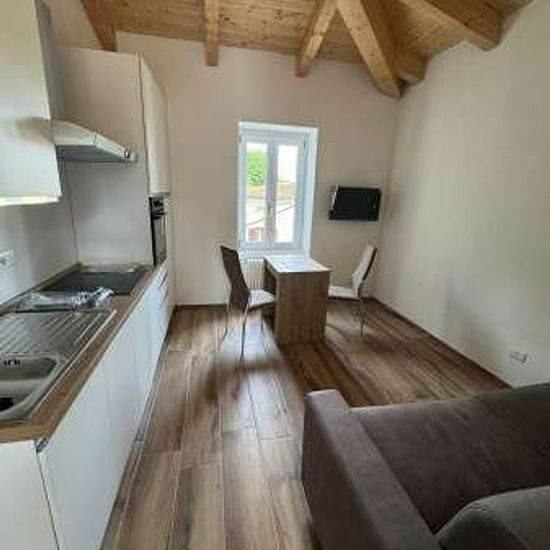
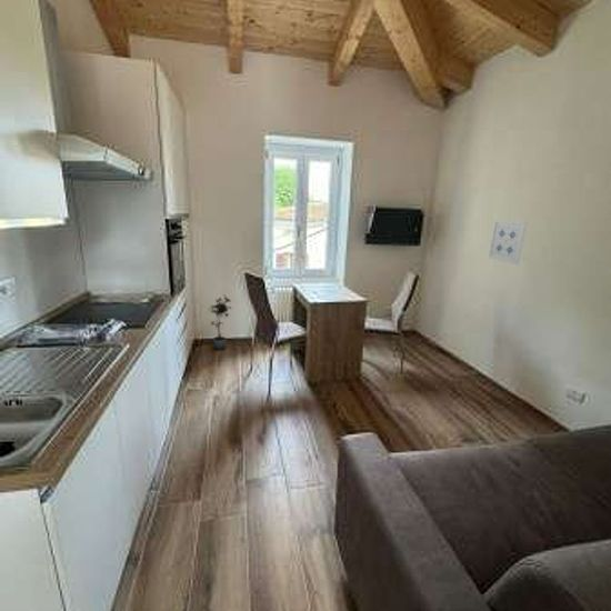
+ potted plant [208,293,232,350]
+ wall art [487,219,529,266]
